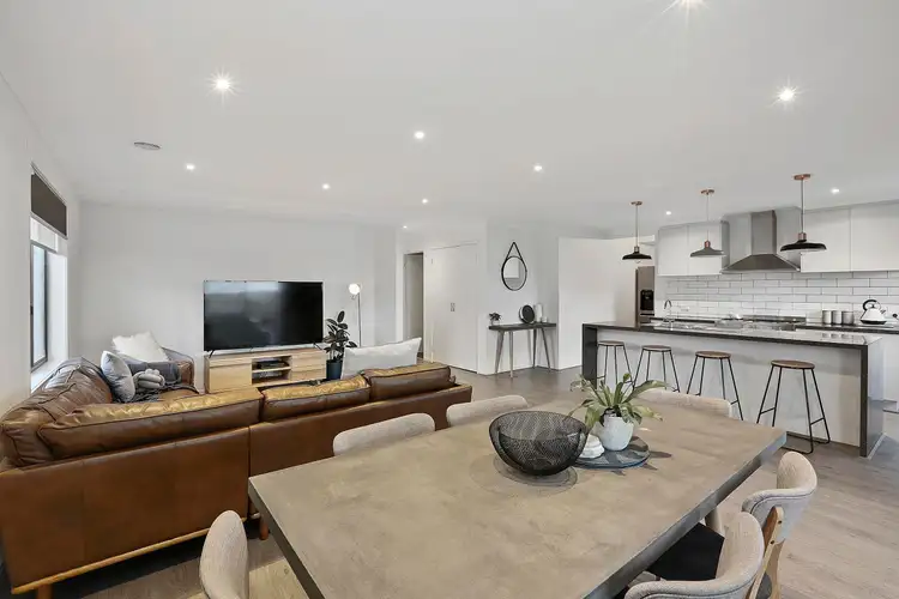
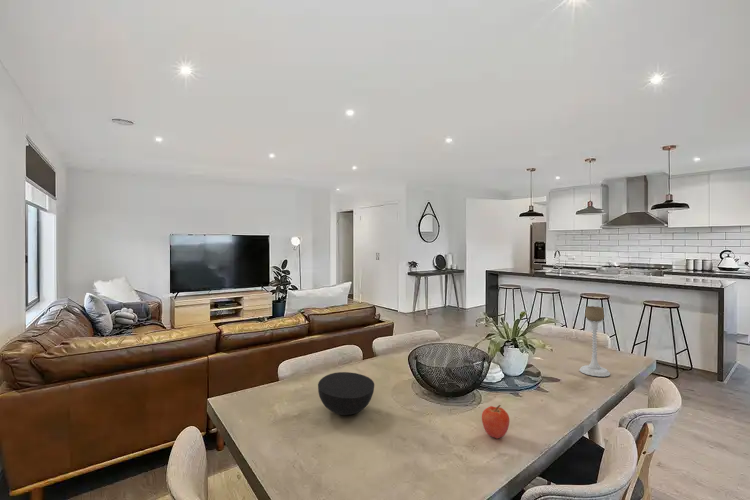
+ bowl [317,371,375,416]
+ candle holder [578,305,611,378]
+ apple [481,404,510,439]
